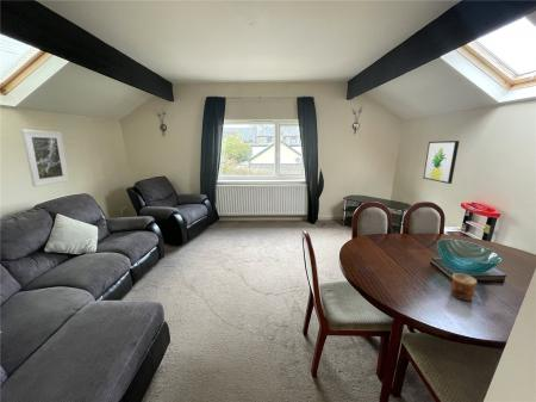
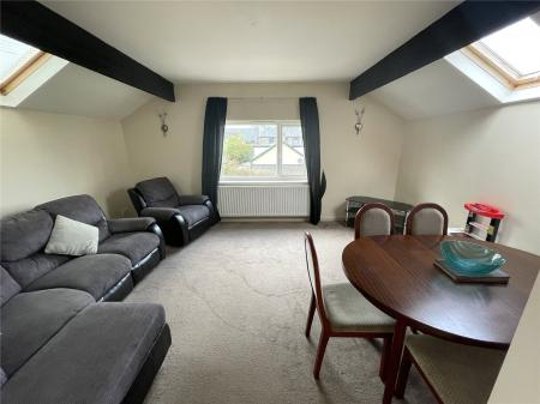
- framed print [20,129,70,187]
- wall art [423,140,460,185]
- cup [449,272,478,302]
